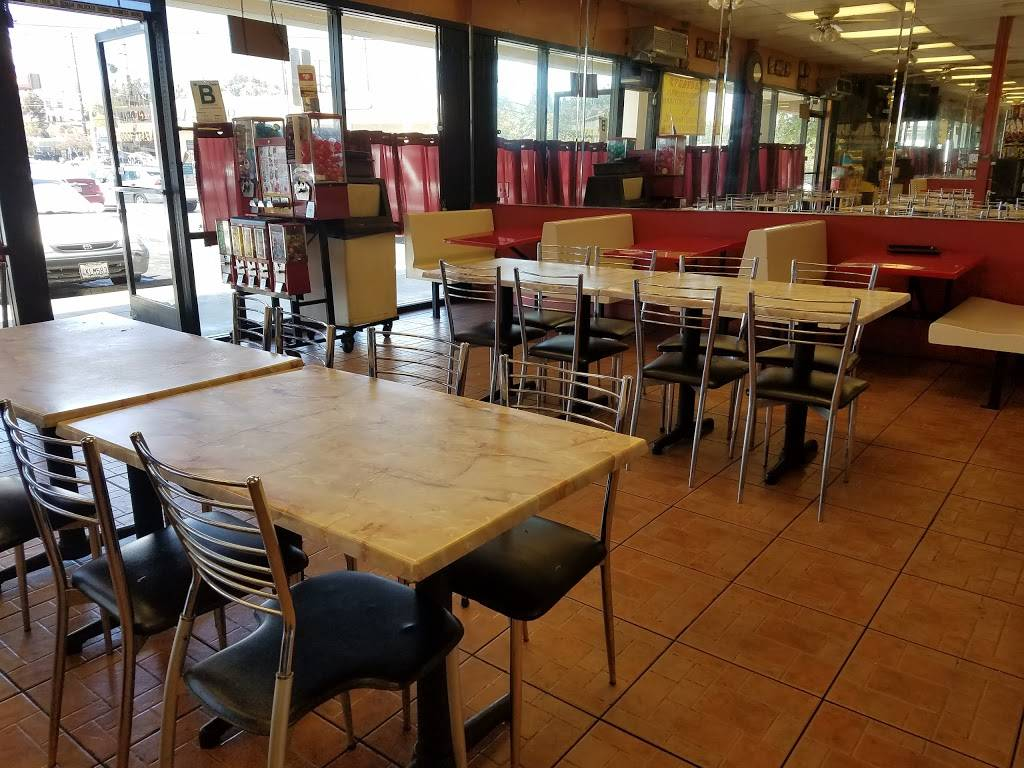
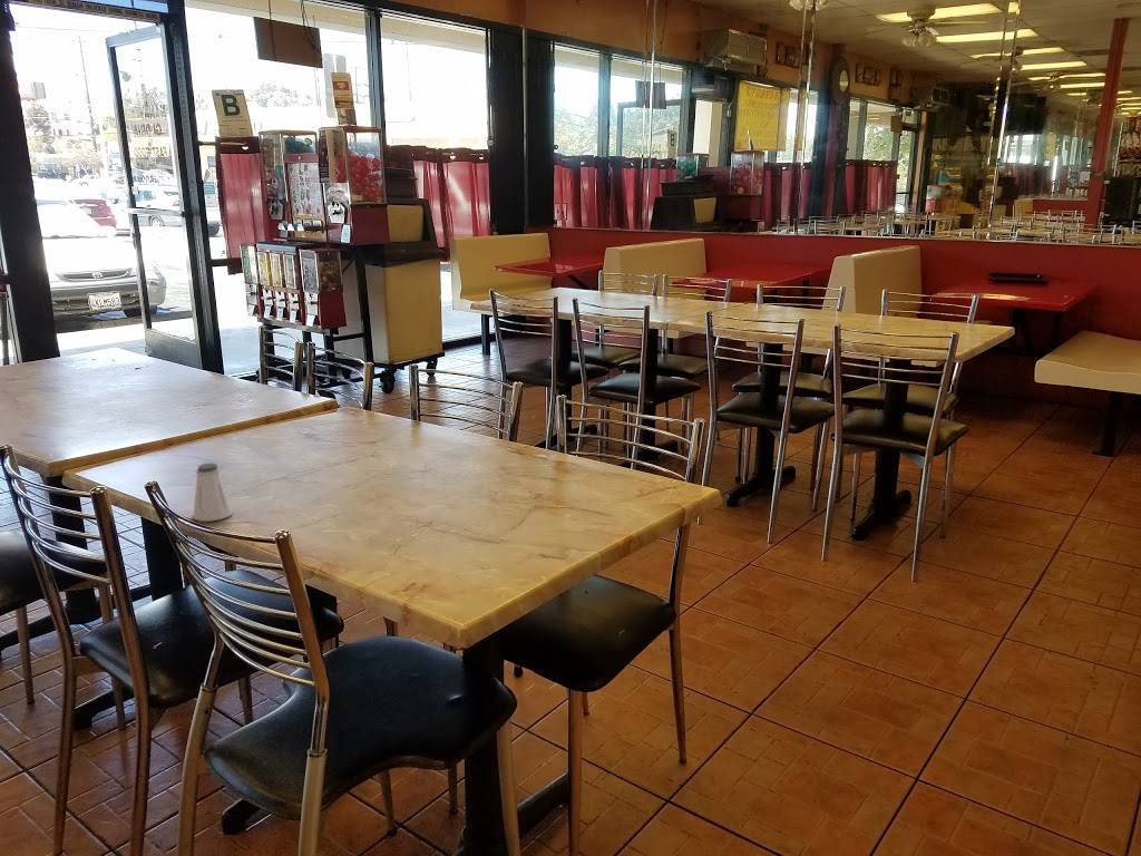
+ saltshaker [193,463,234,523]
